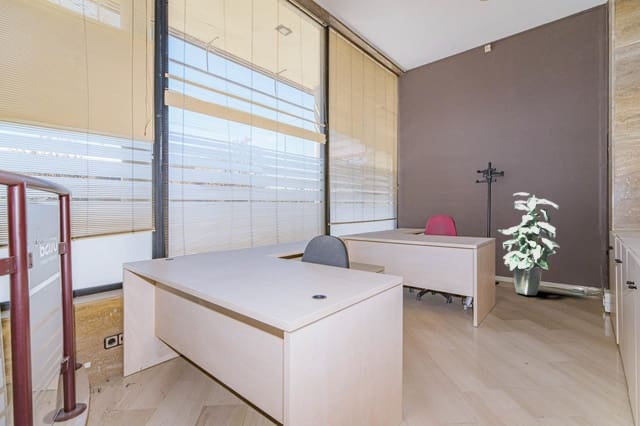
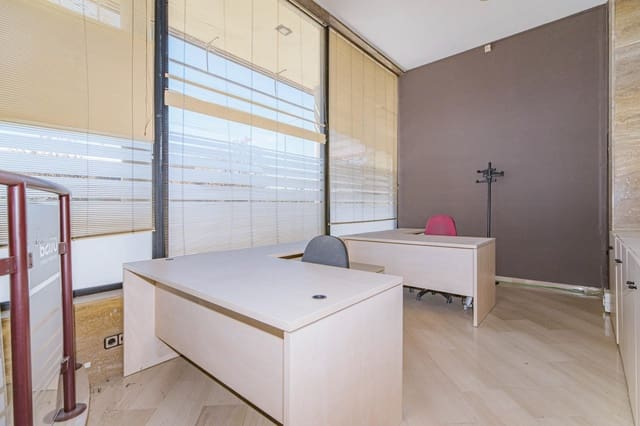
- indoor plant [497,191,561,296]
